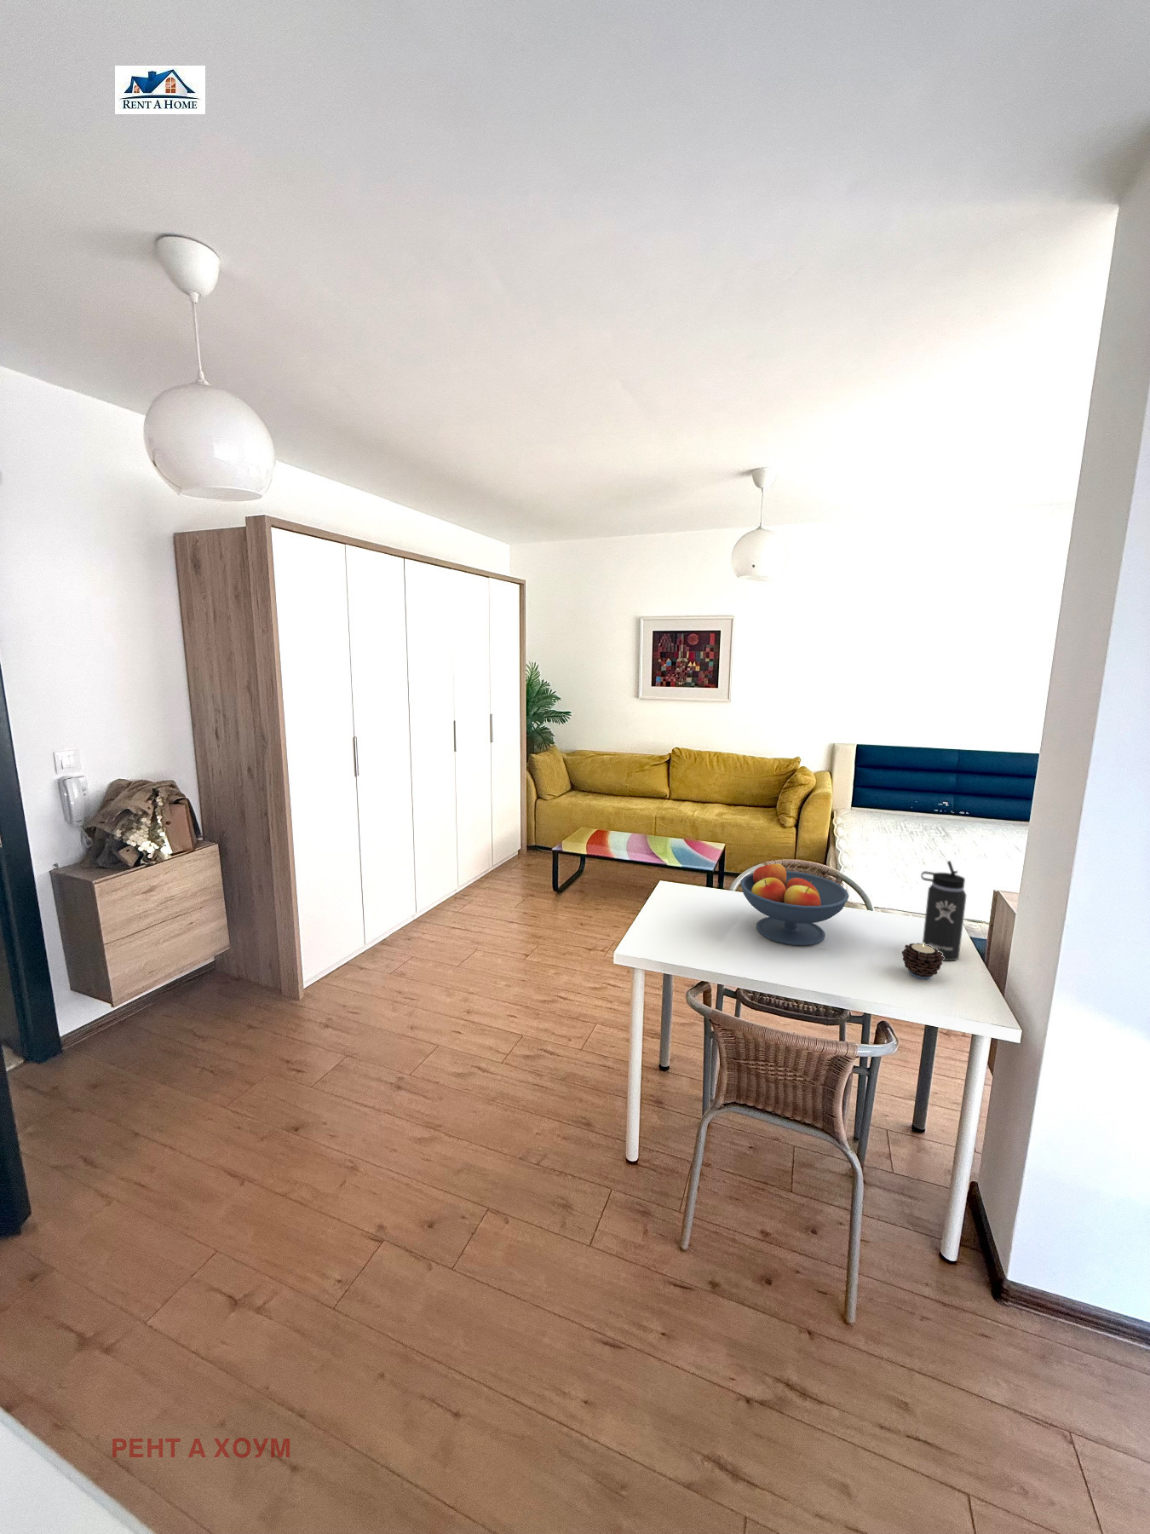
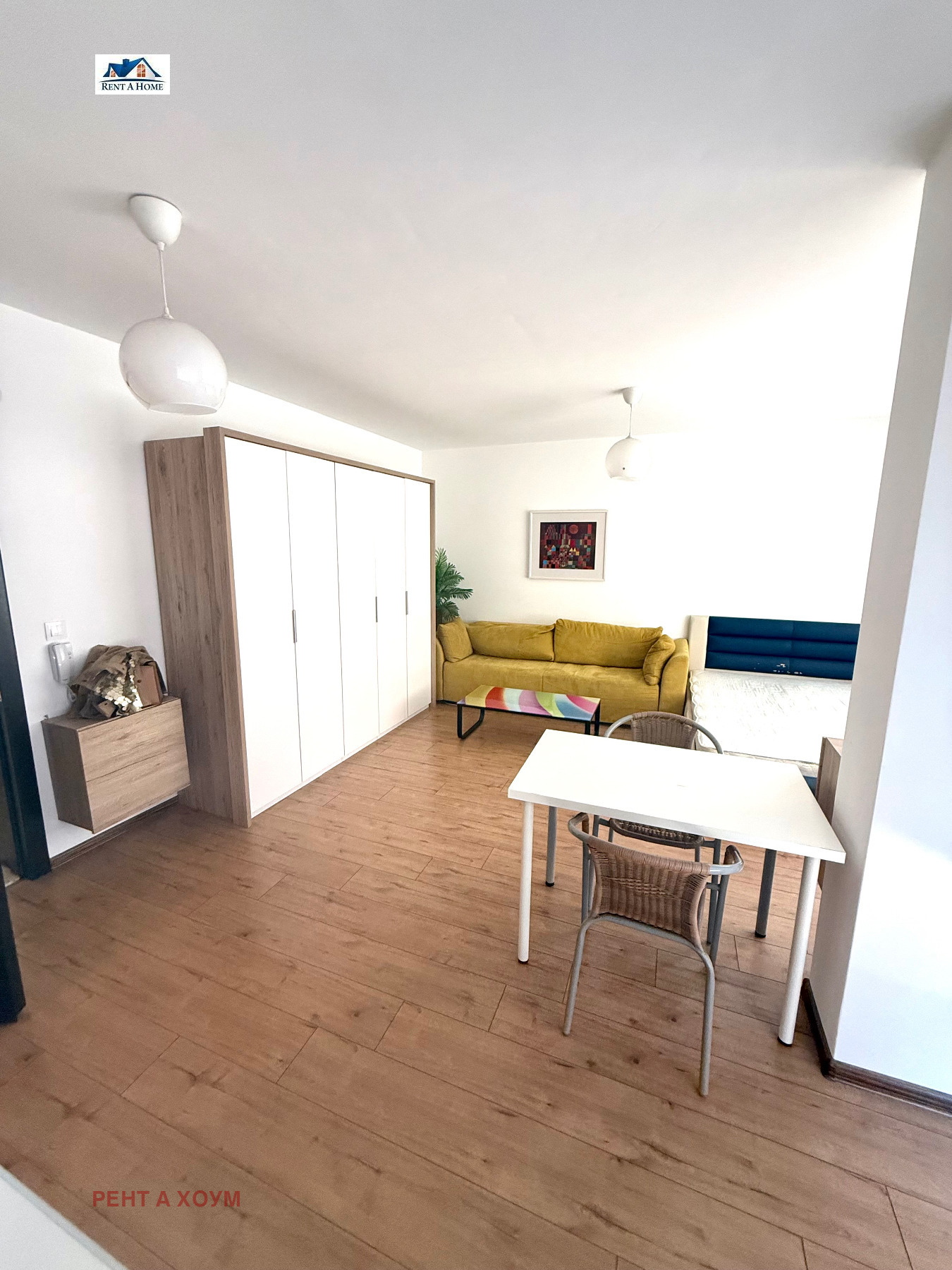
- fruit bowl [739,860,849,947]
- candle [901,942,943,980]
- thermos bottle [920,860,966,961]
